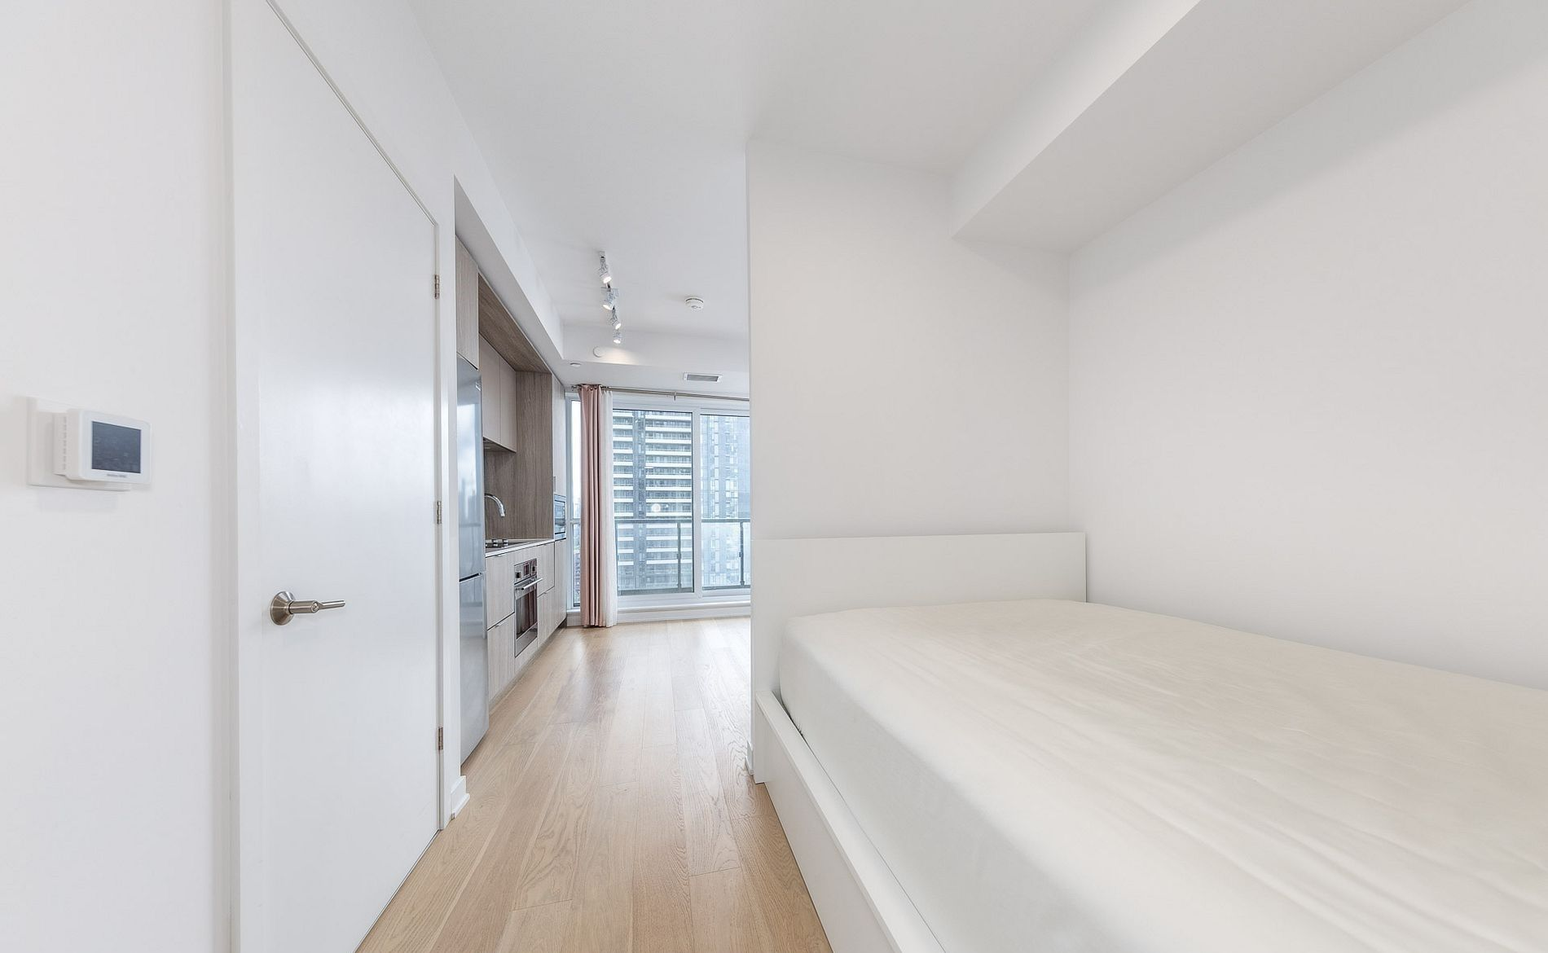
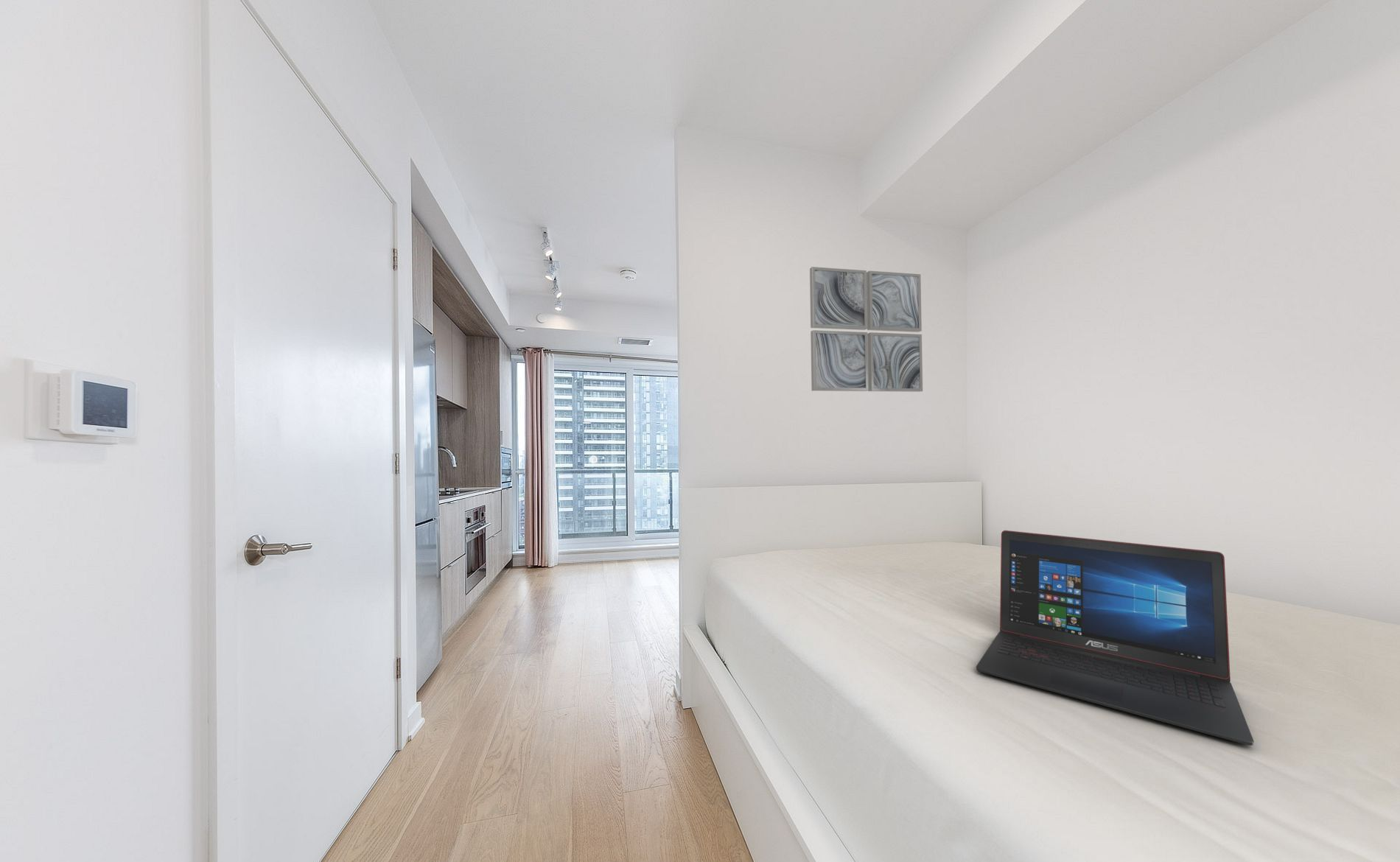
+ wall art [809,266,923,393]
+ laptop [976,530,1255,746]
